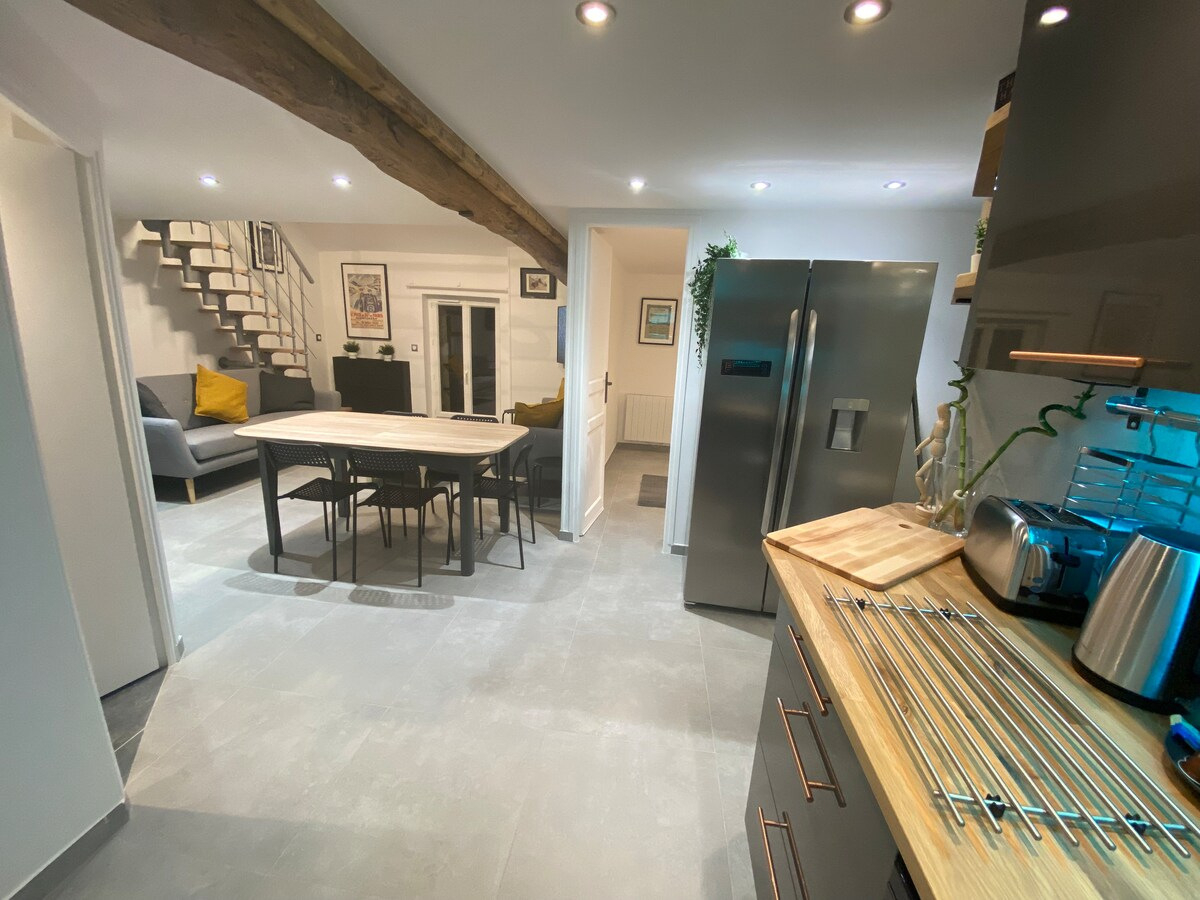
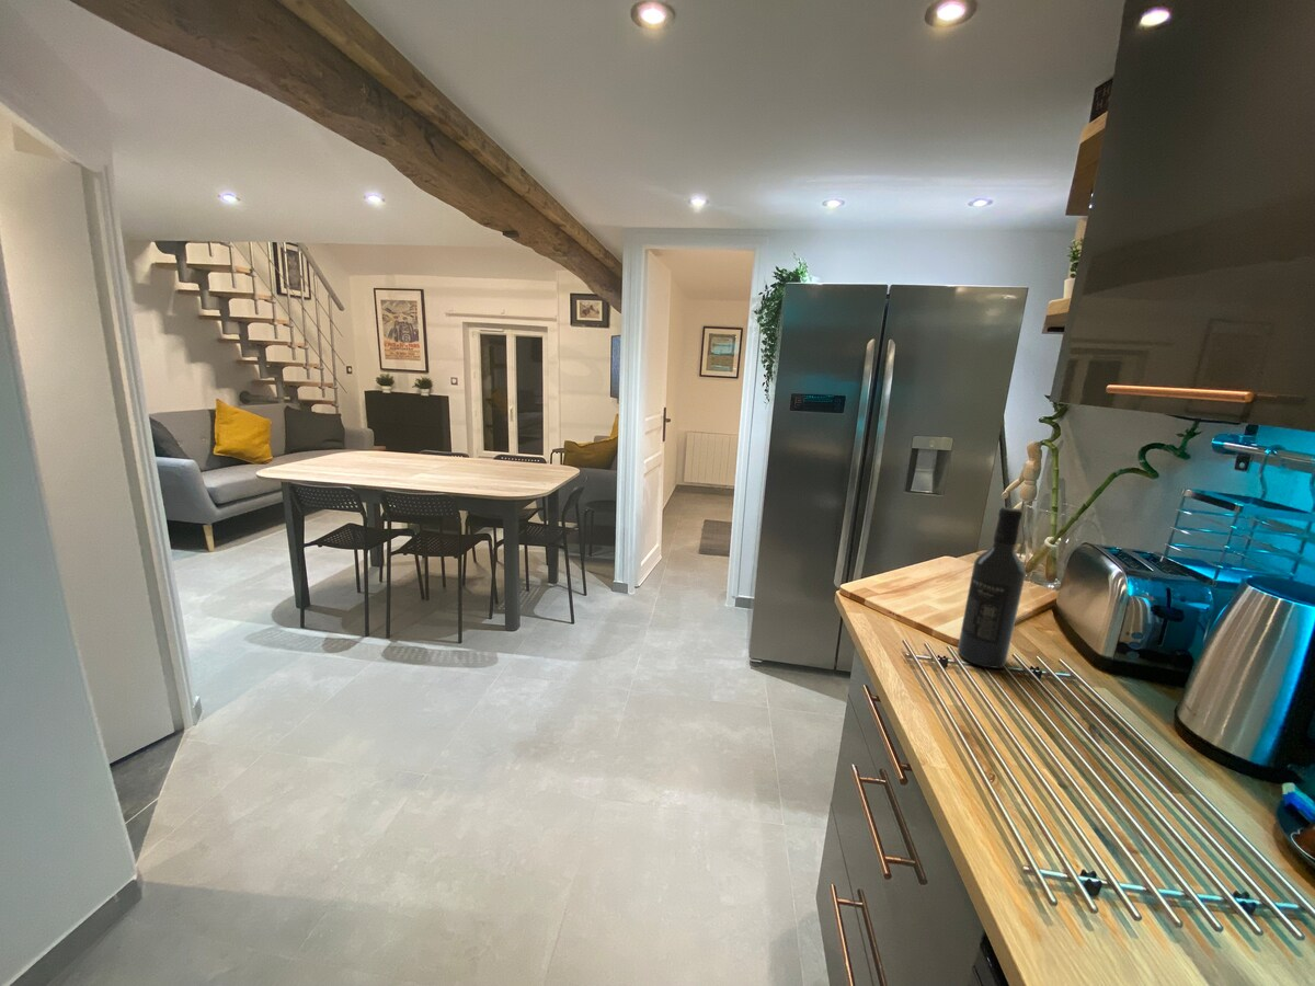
+ wine bottle [957,506,1027,669]
